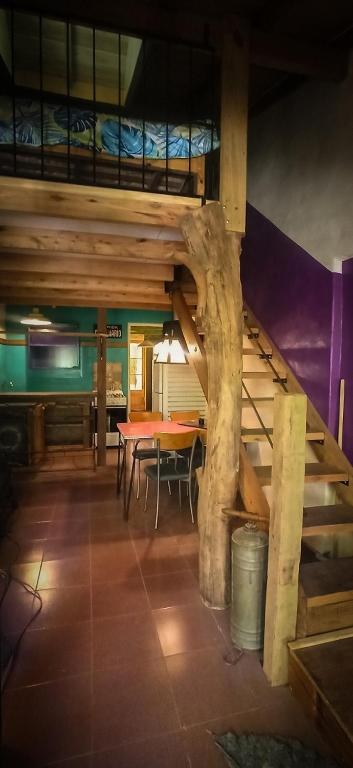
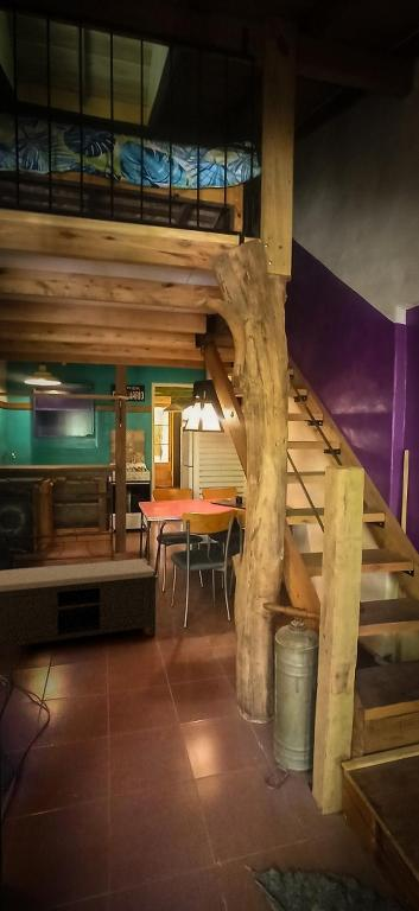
+ bench [0,558,159,649]
